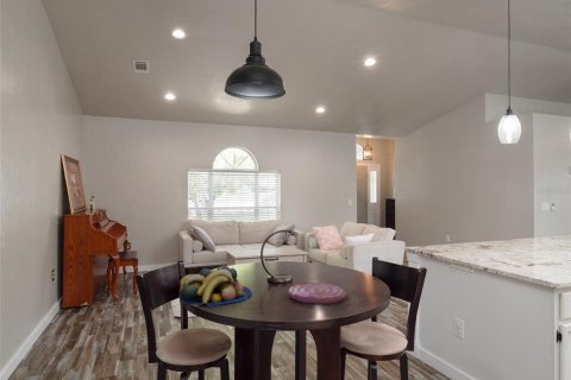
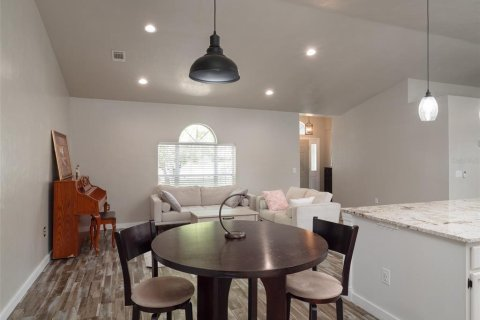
- plate [287,281,347,305]
- fruit bowl [177,264,252,308]
